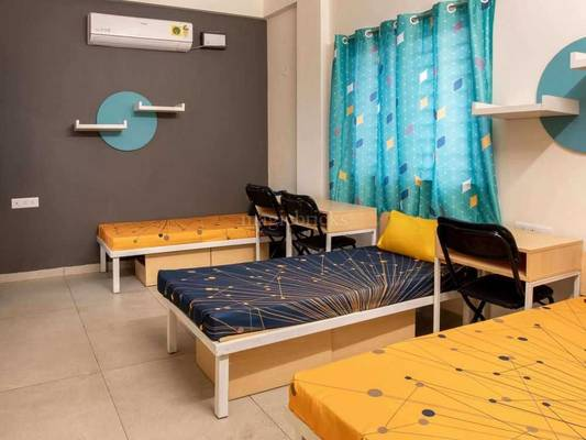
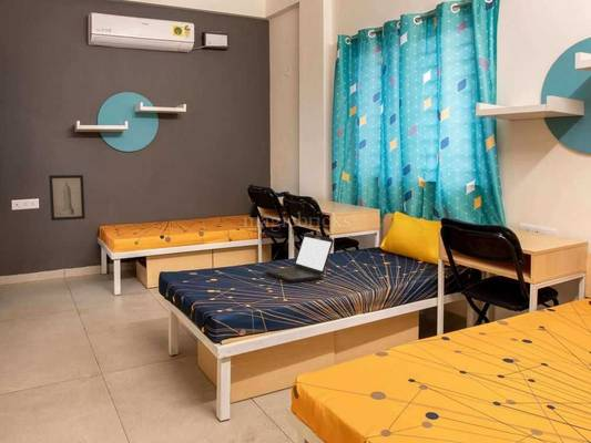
+ wall art [48,174,86,222]
+ laptop [265,233,335,284]
